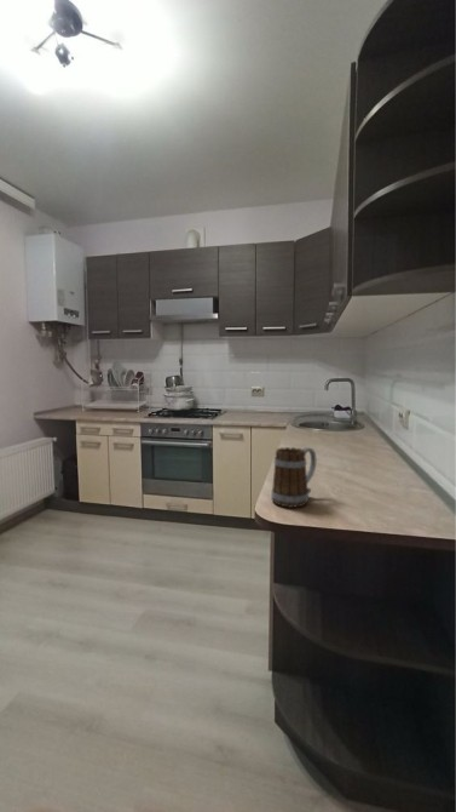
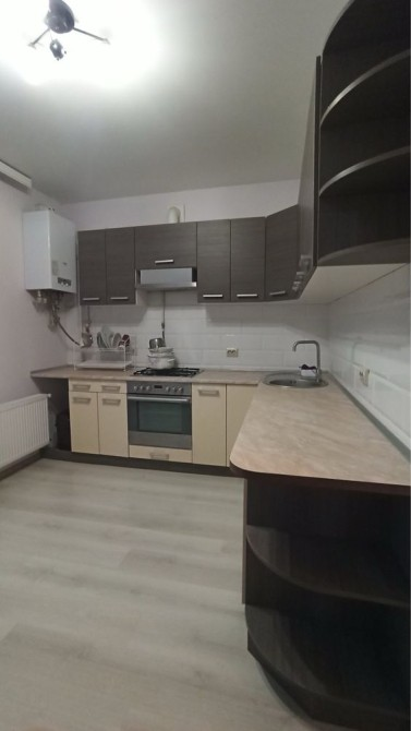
- mug [270,446,317,509]
